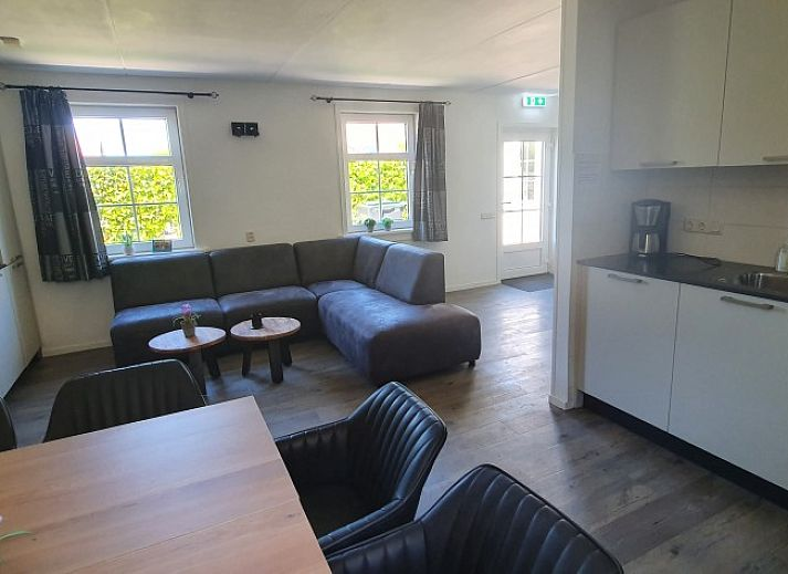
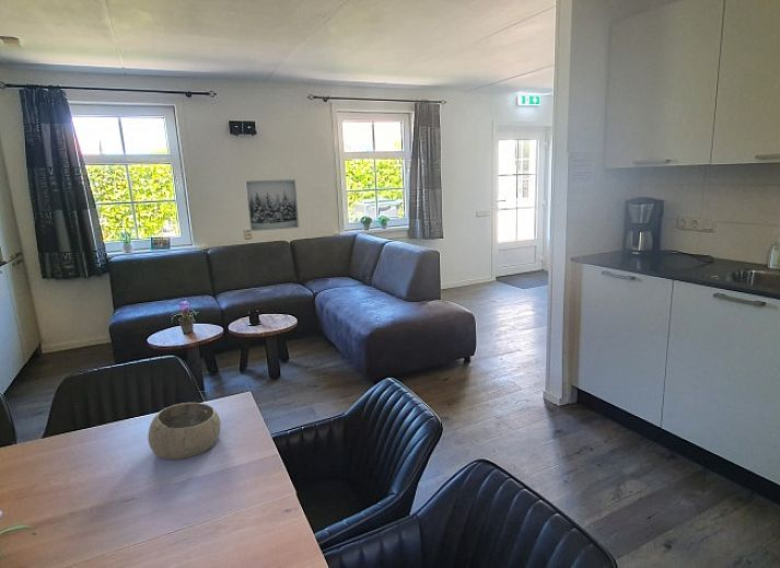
+ bowl [147,402,221,460]
+ wall art [244,178,300,232]
